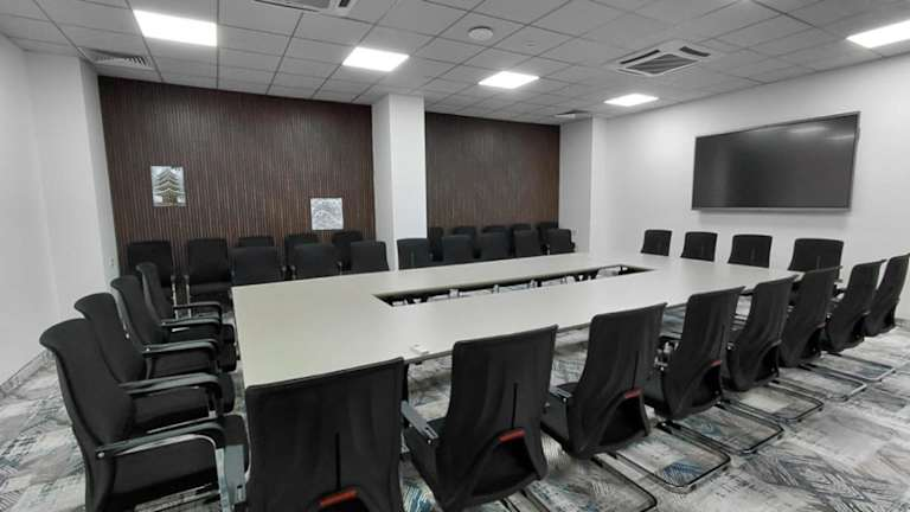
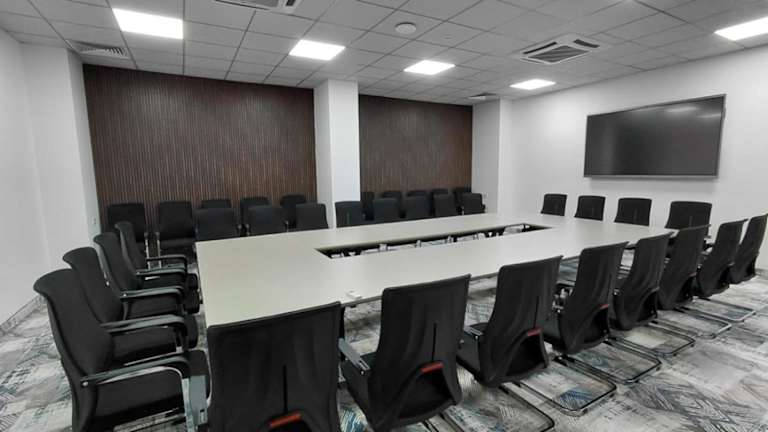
- wall art [308,196,346,232]
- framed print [148,164,188,209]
